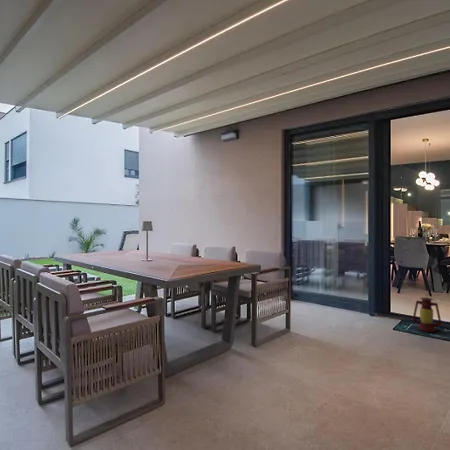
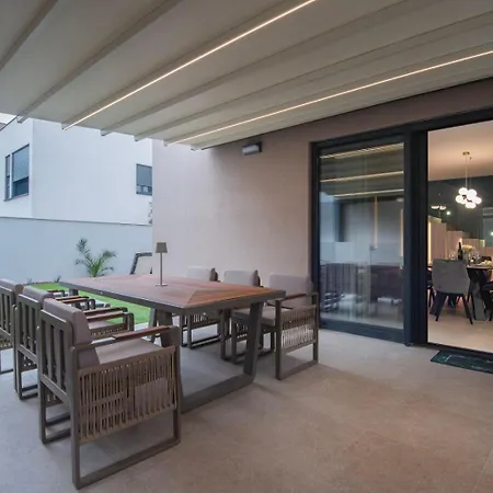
- lantern [412,297,443,333]
